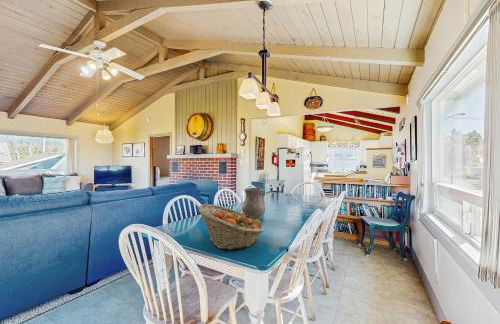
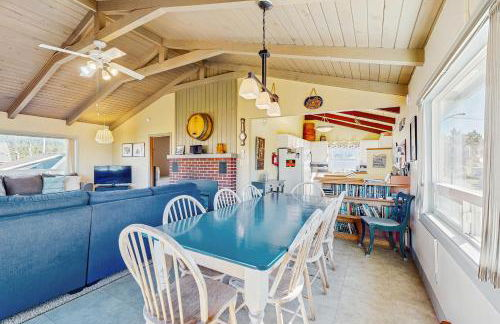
- fruit basket [197,203,265,251]
- vase [241,187,266,220]
